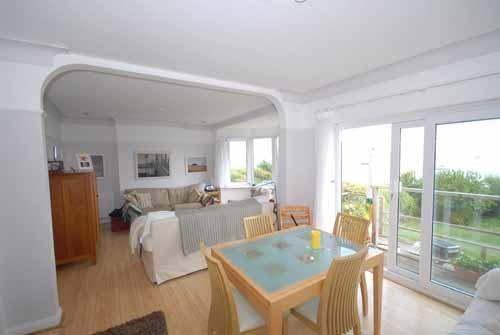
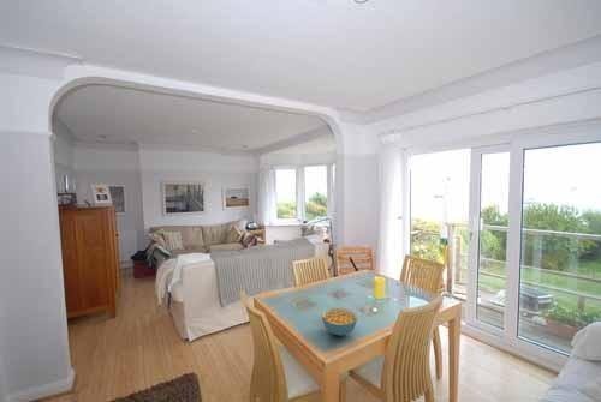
+ cereal bowl [321,306,358,337]
